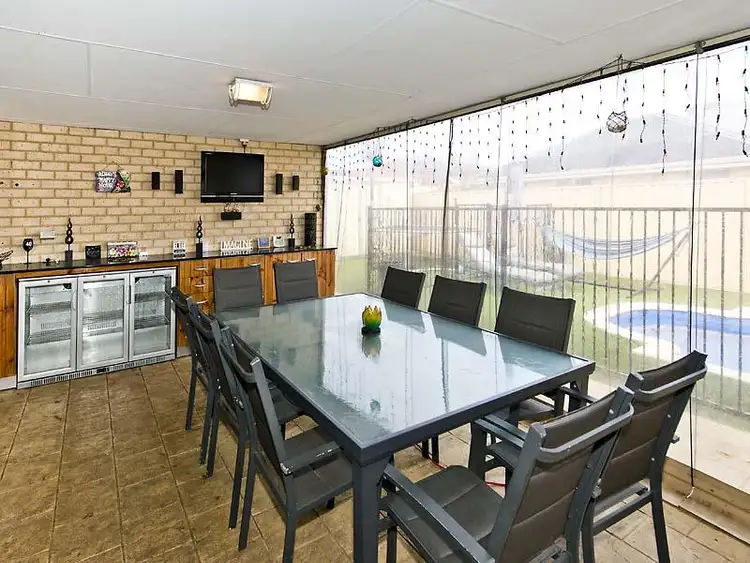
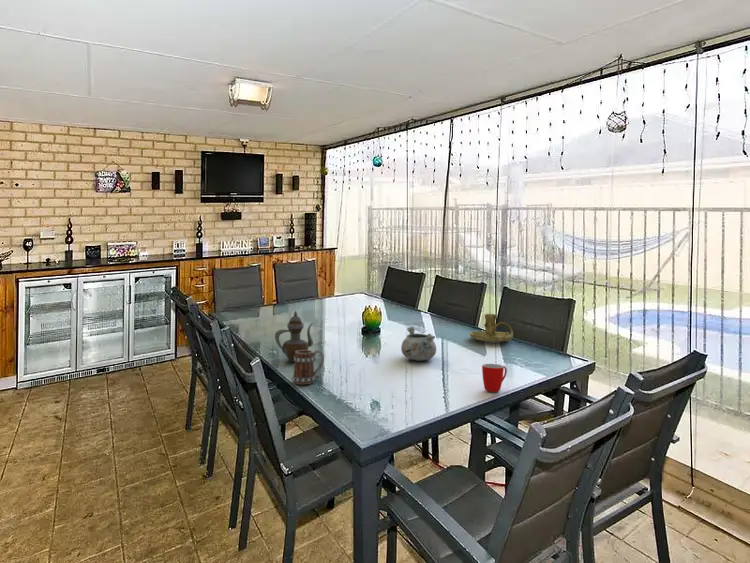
+ teapot [274,309,314,363]
+ candle holder [469,313,514,343]
+ mug [481,363,508,393]
+ mug [291,349,325,385]
+ decorative bowl [400,326,437,362]
